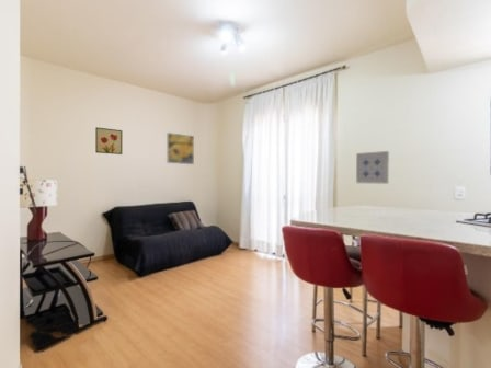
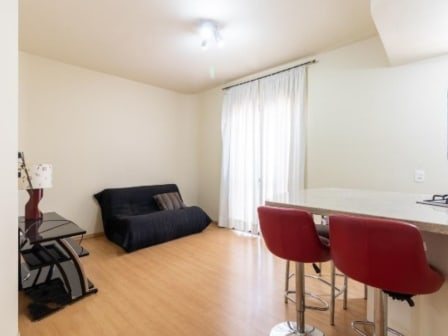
- wall art [355,150,390,185]
- wall art [94,126,123,156]
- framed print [165,131,195,165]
